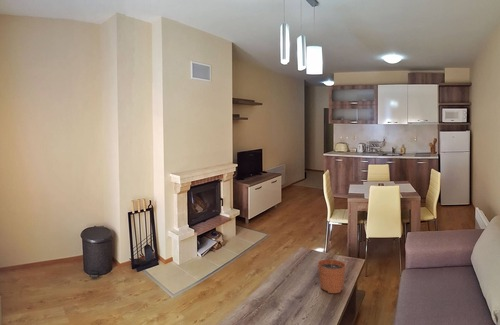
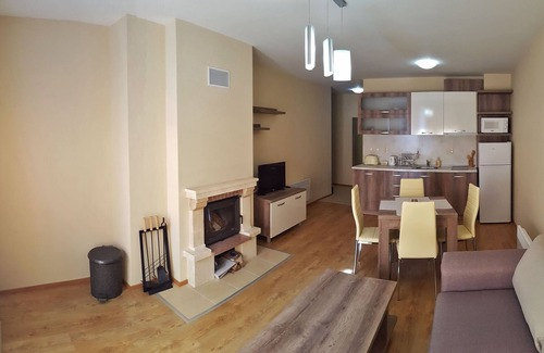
- plant pot [317,251,346,294]
